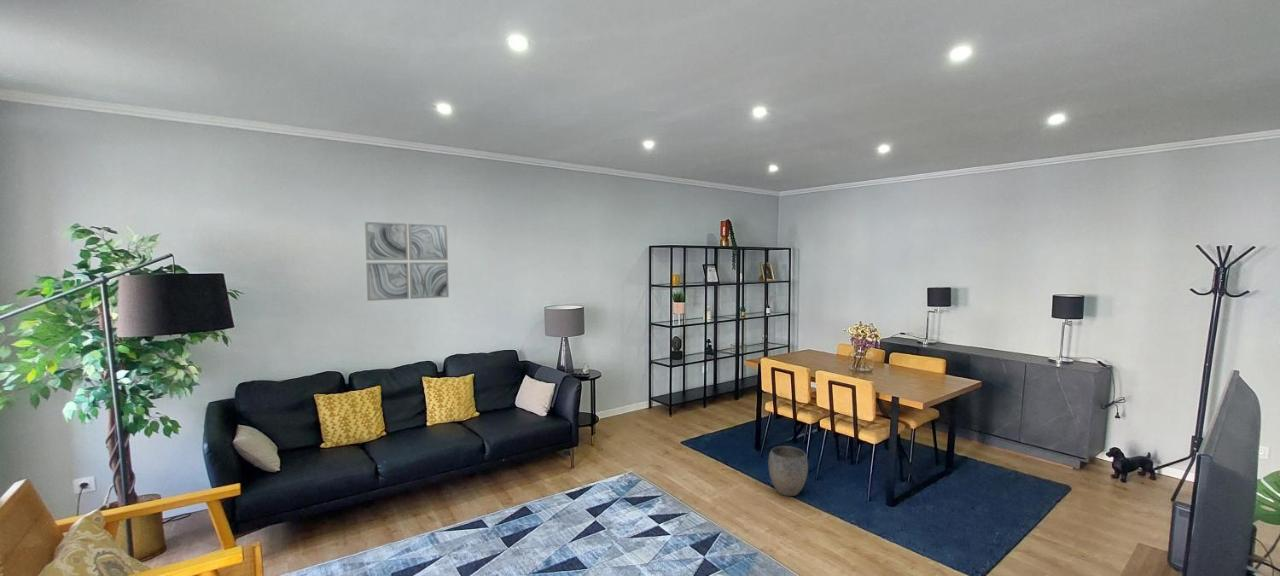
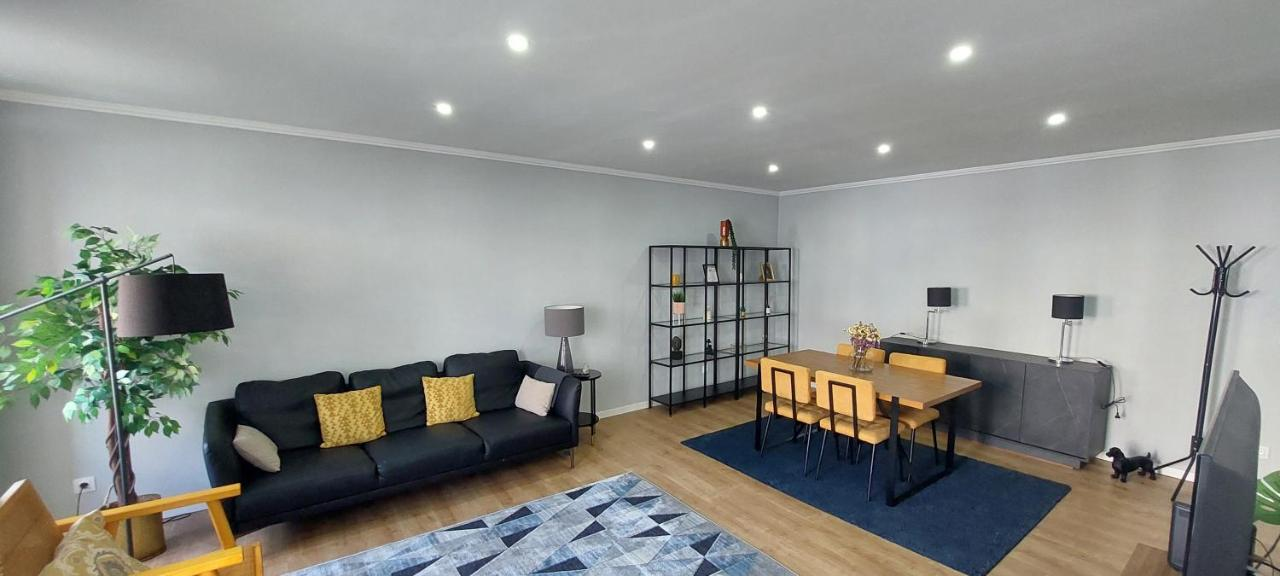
- planter [767,445,809,497]
- wall art [364,221,450,302]
